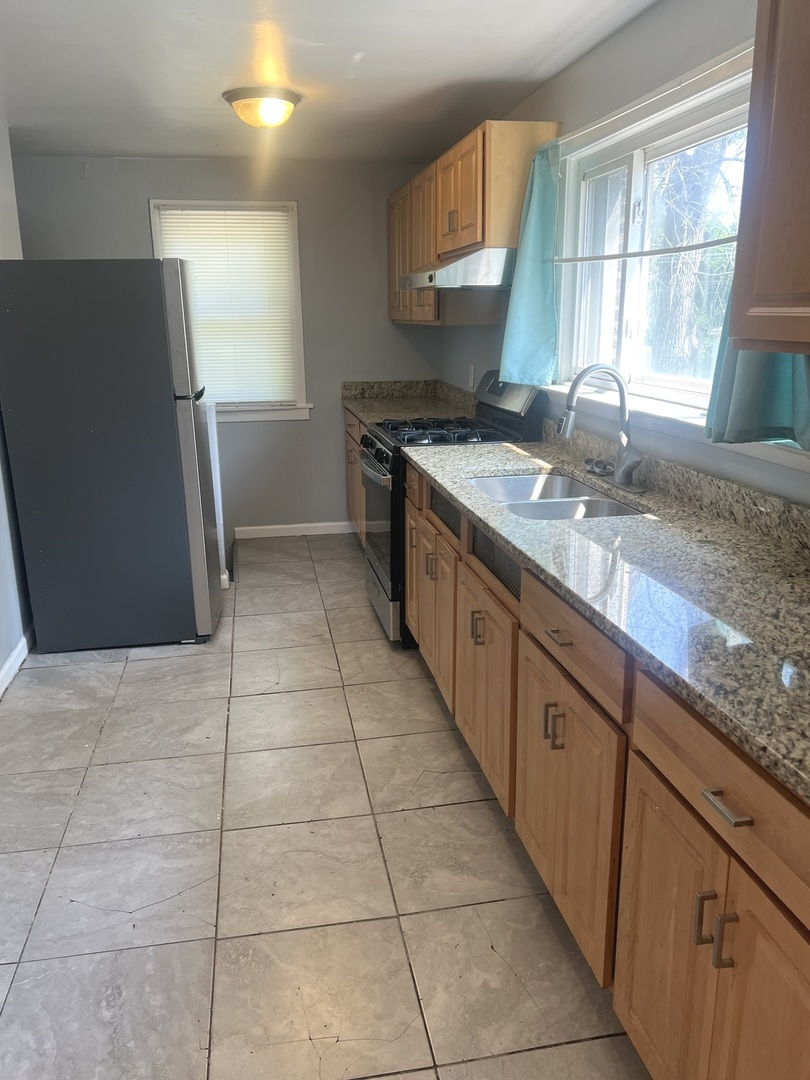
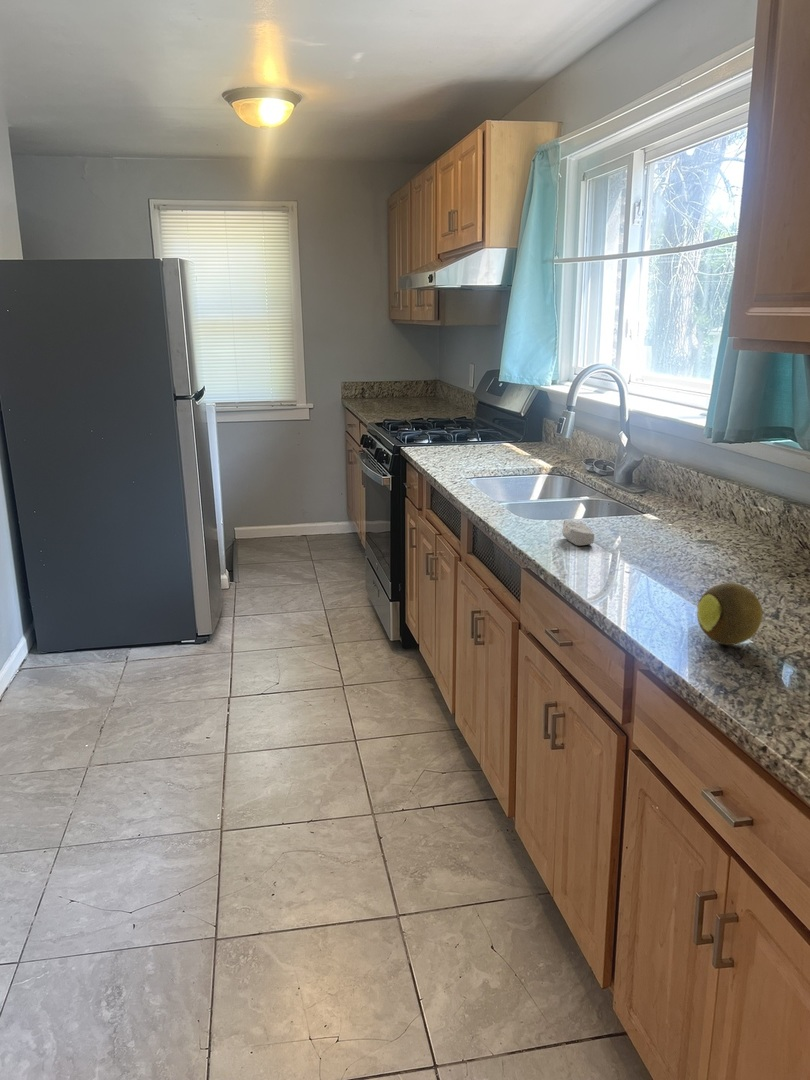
+ fruit [696,582,764,646]
+ soap bar [561,519,595,546]
